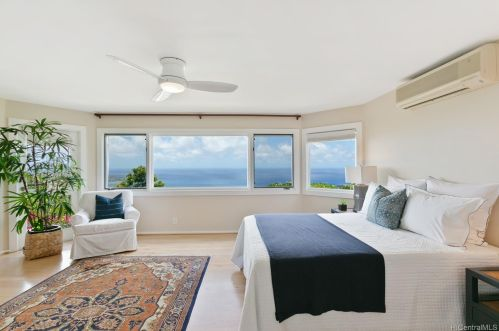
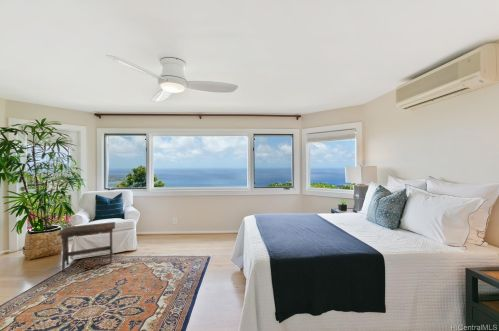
+ footstool [57,221,116,273]
